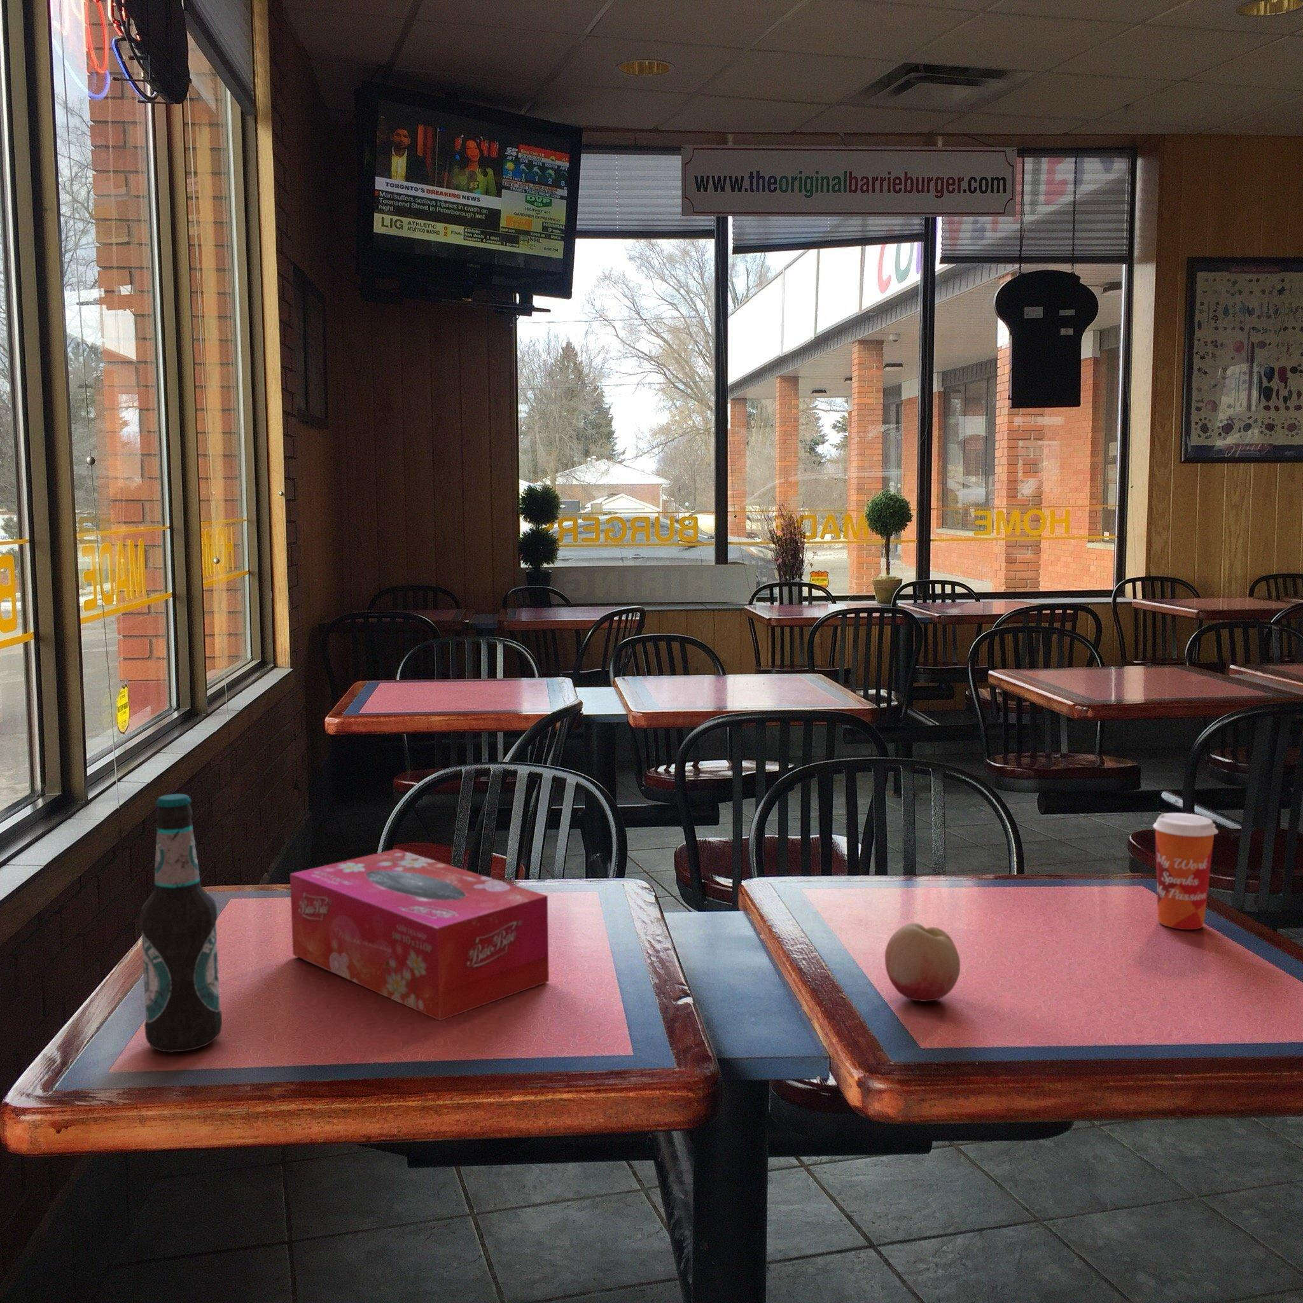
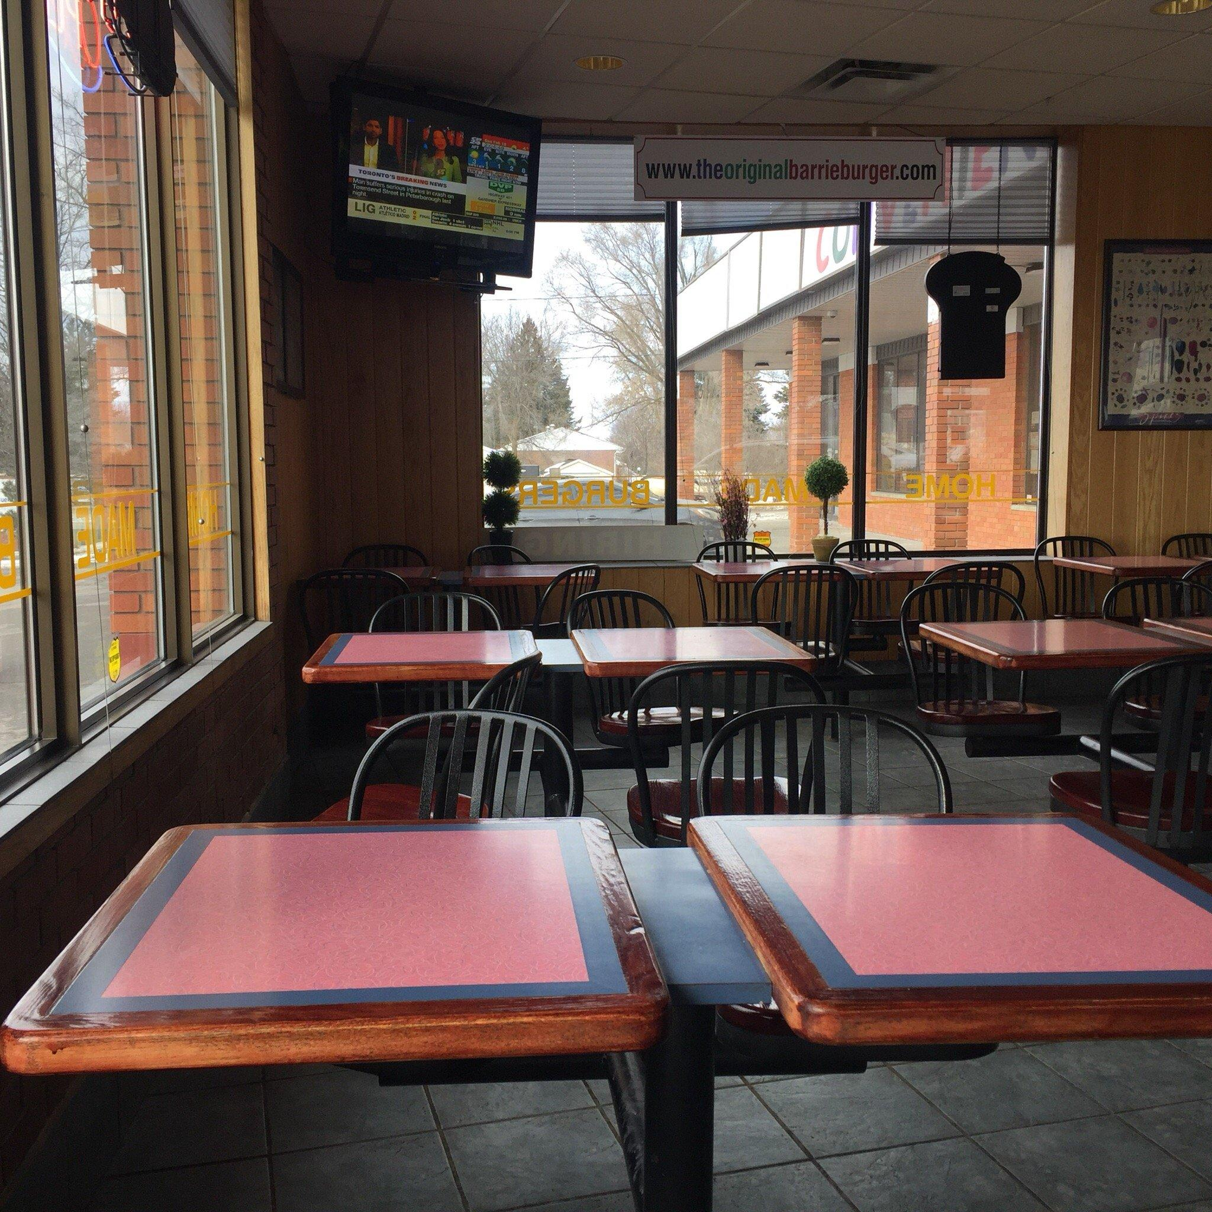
- paper cup [1153,813,1219,931]
- fruit [884,922,961,1002]
- bottle [138,793,223,1052]
- tissue box [290,848,550,1021]
